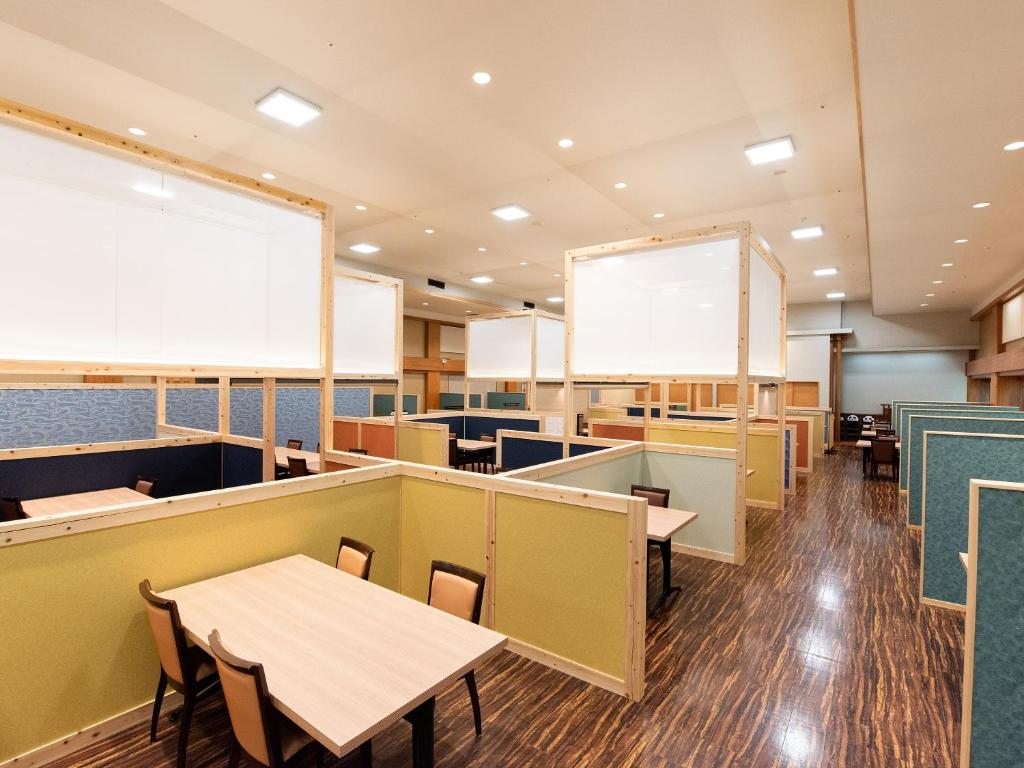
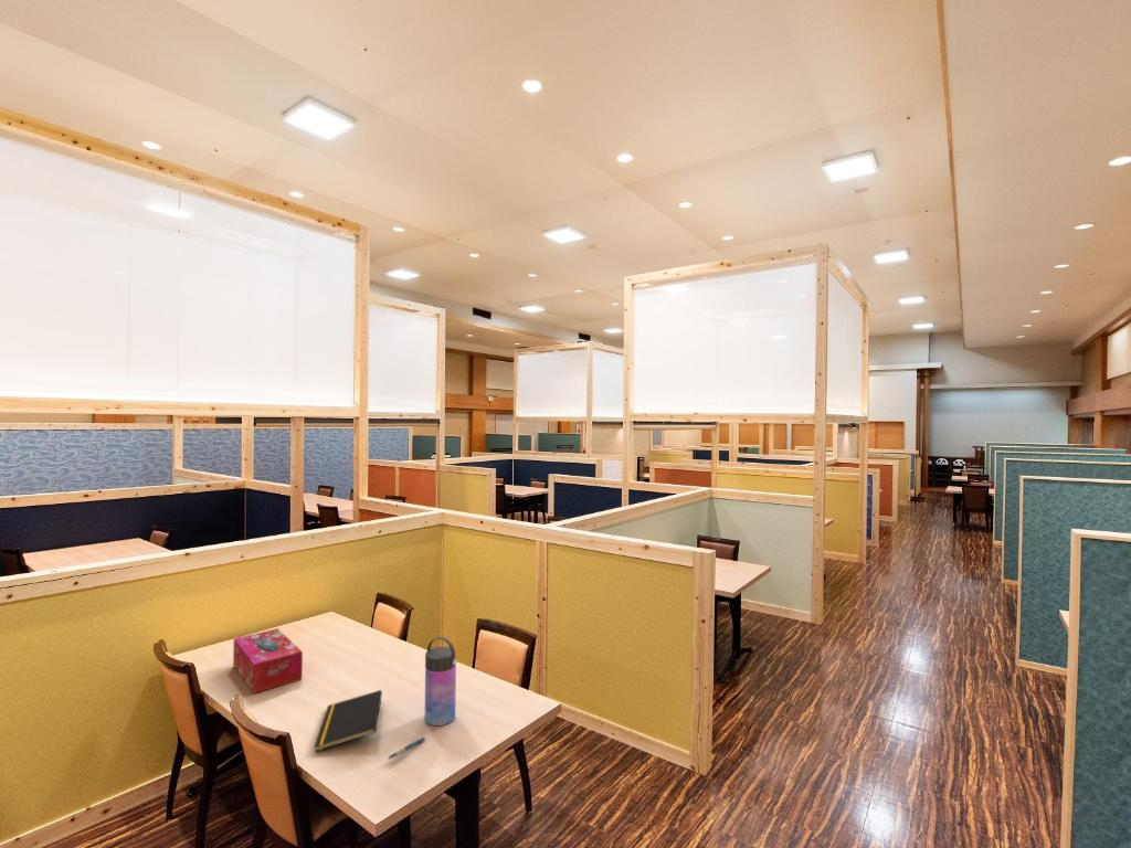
+ tissue box [232,627,304,695]
+ water bottle [423,636,458,727]
+ notepad [313,689,383,753]
+ pen [387,736,426,760]
